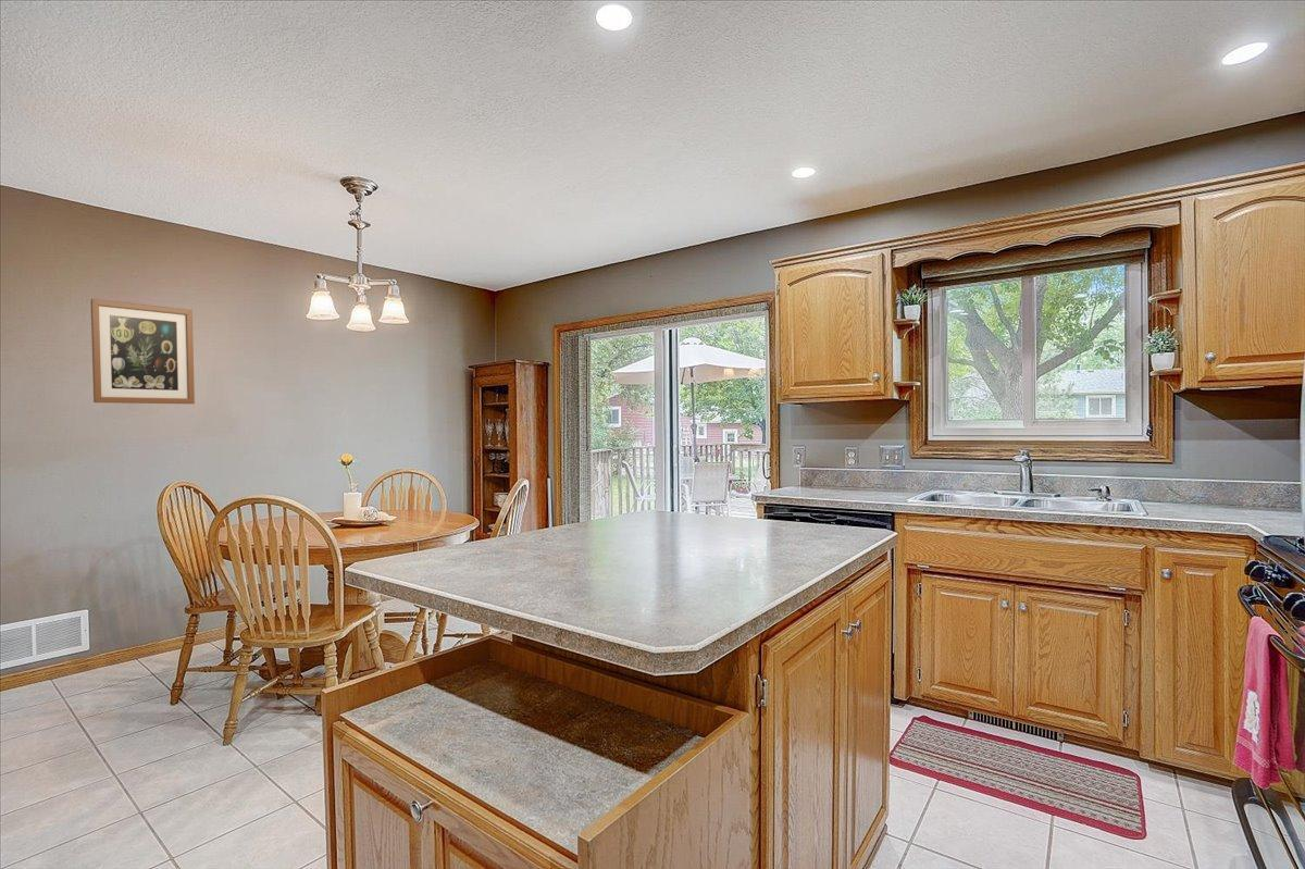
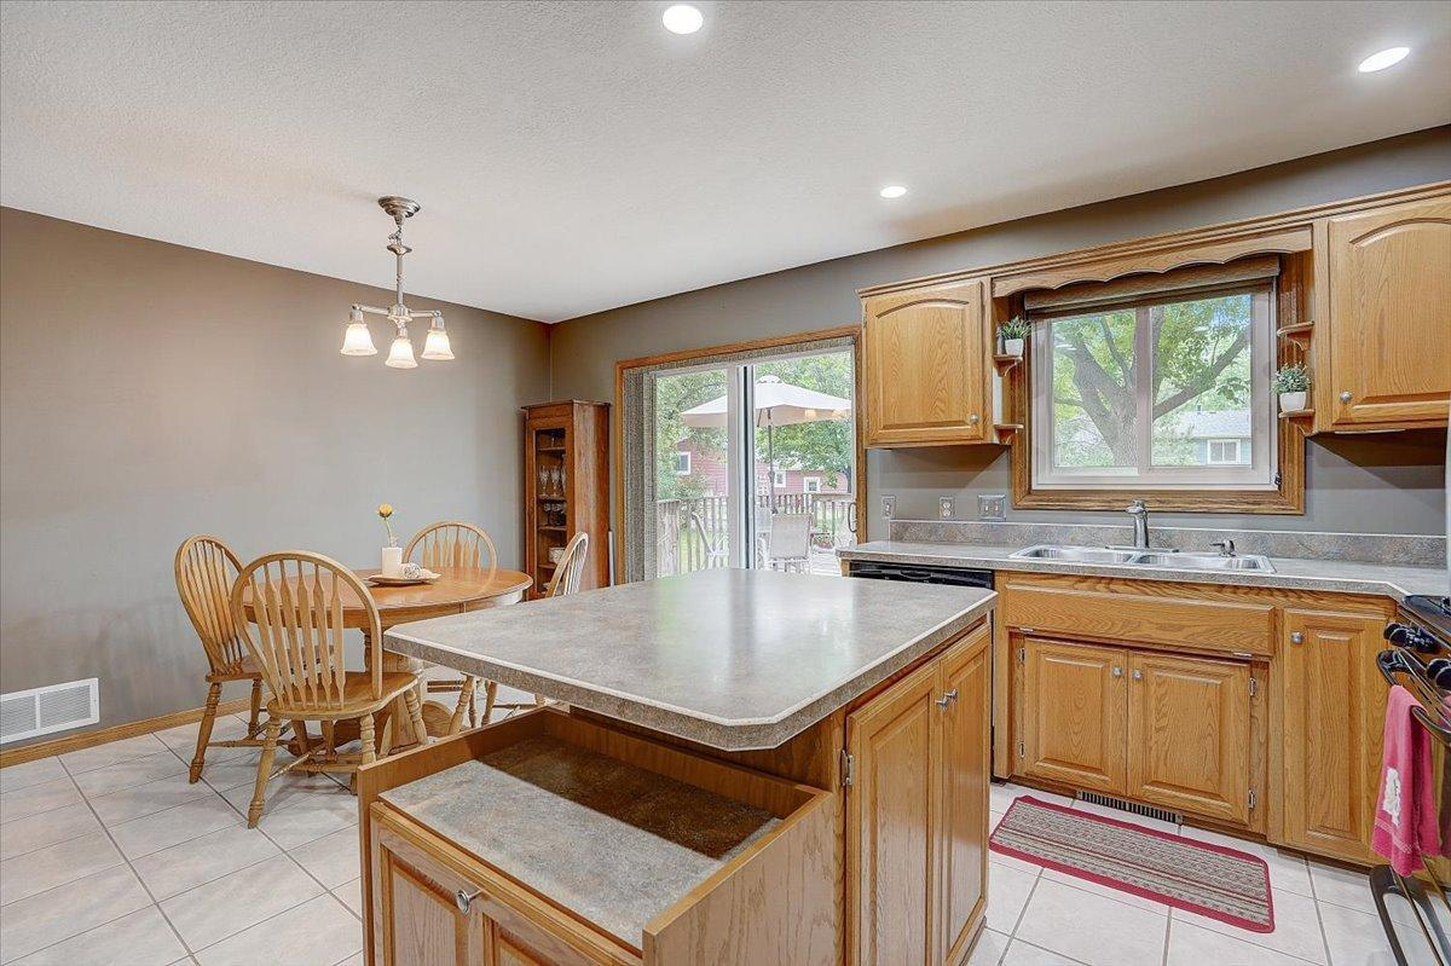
- wall art [90,298,196,405]
